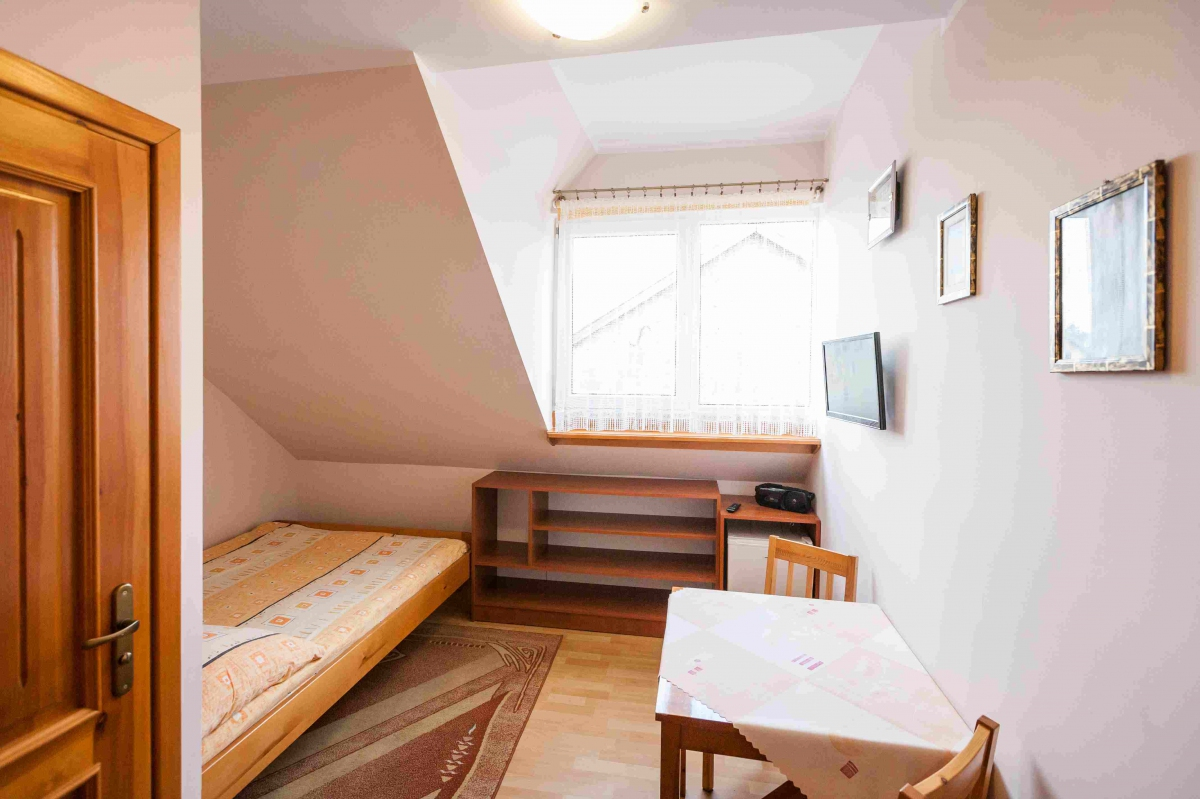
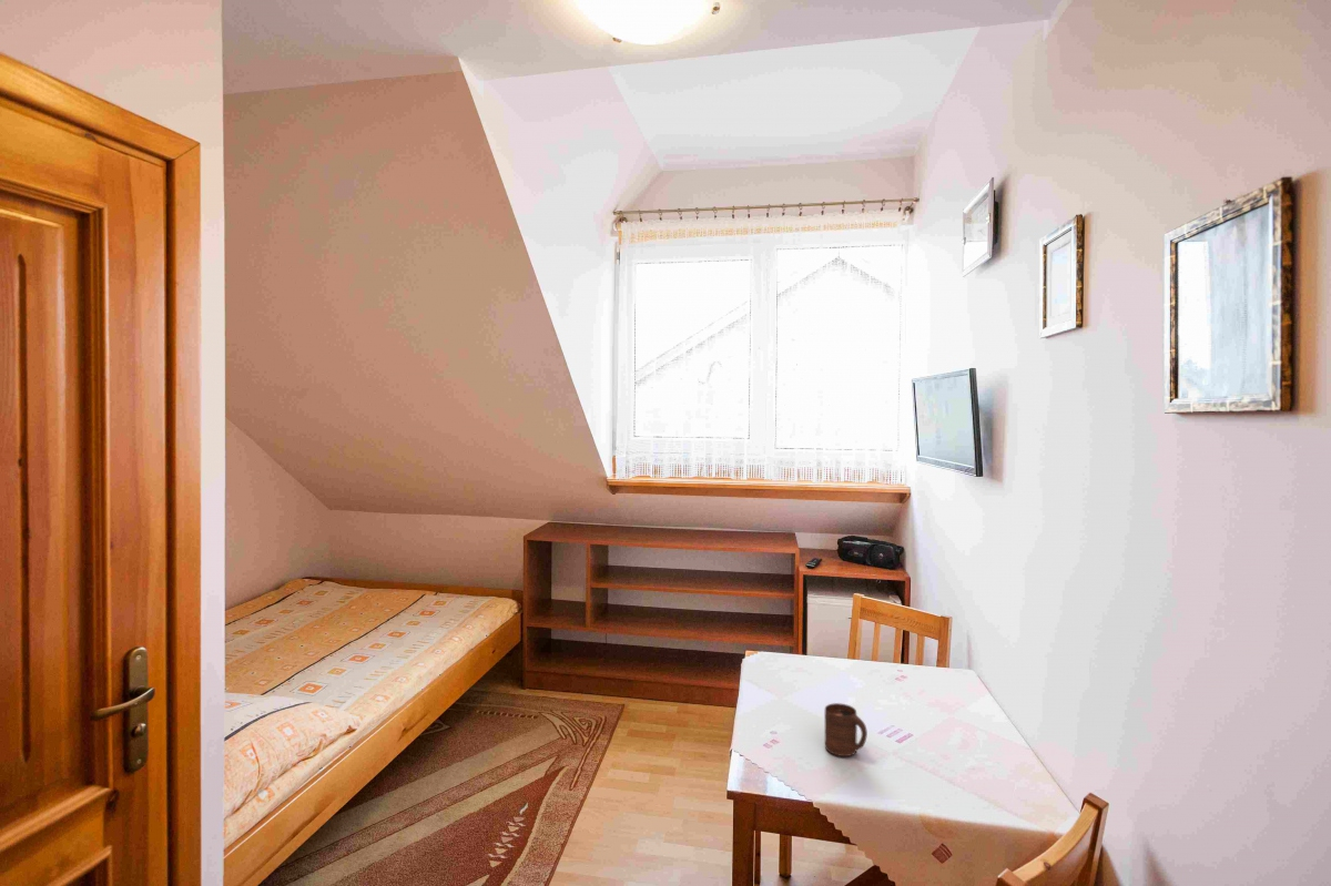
+ cup [824,702,868,757]
